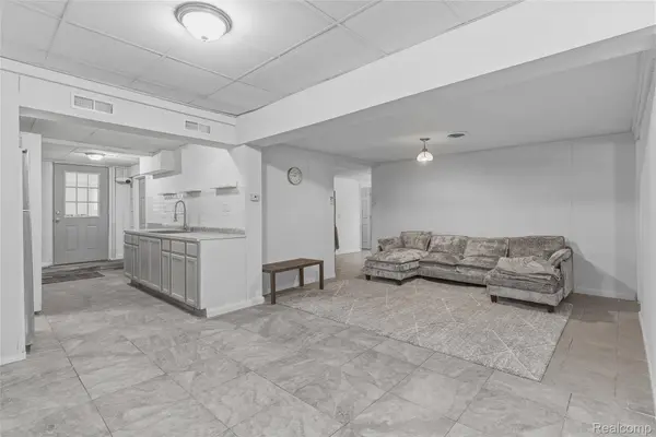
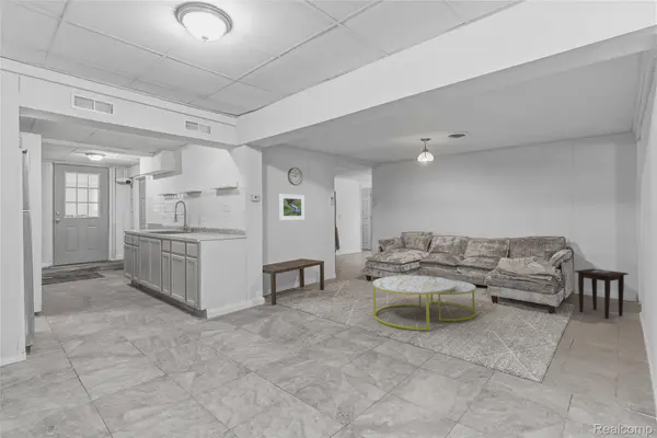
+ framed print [278,193,306,221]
+ side table [574,267,630,320]
+ coffee table [372,274,477,332]
